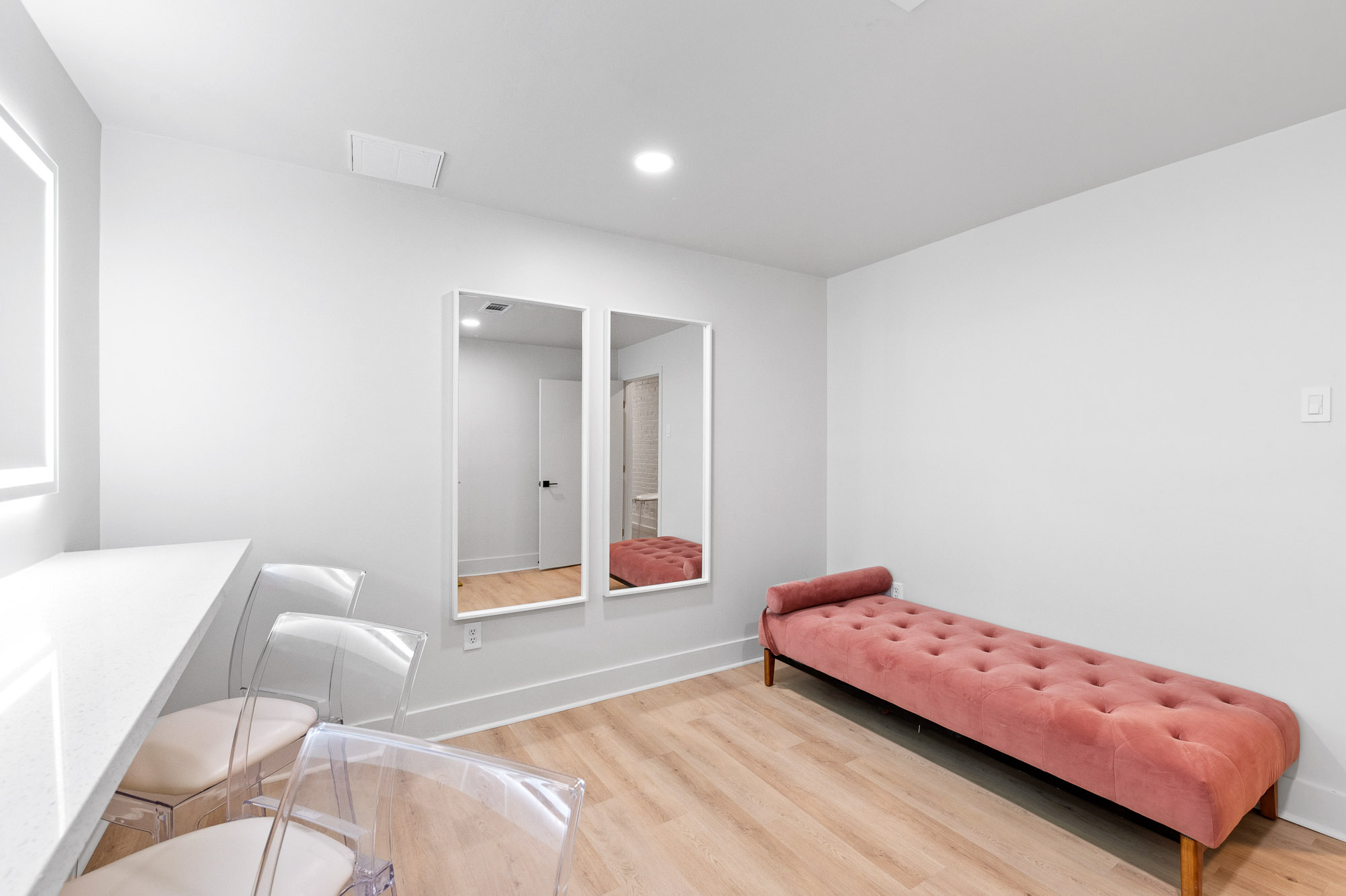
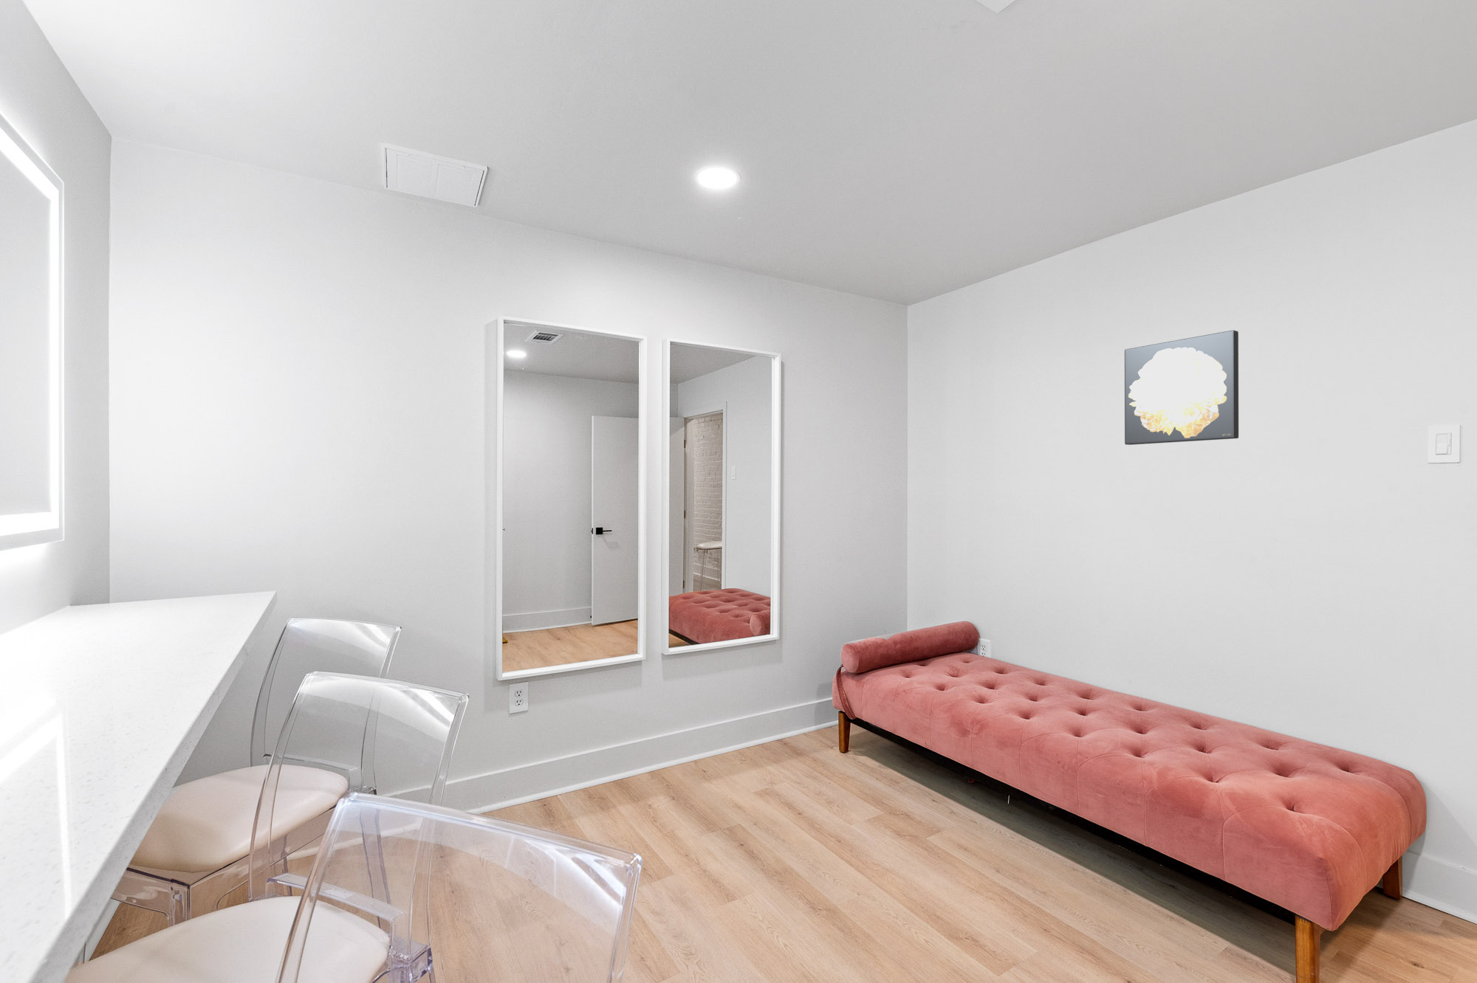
+ wall art [1124,330,1239,445]
